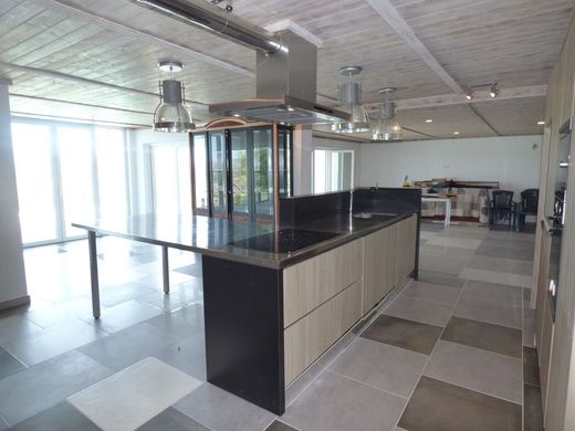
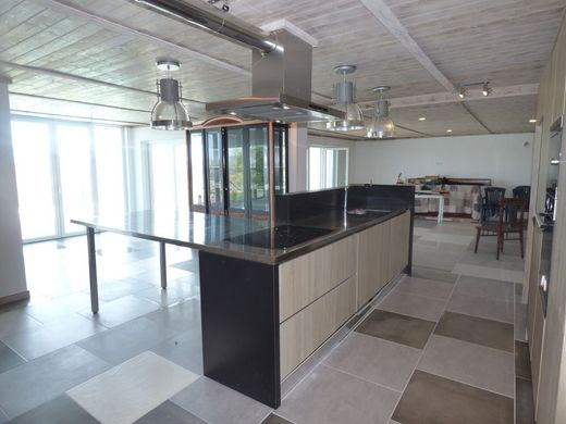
+ dining chair [473,197,528,261]
